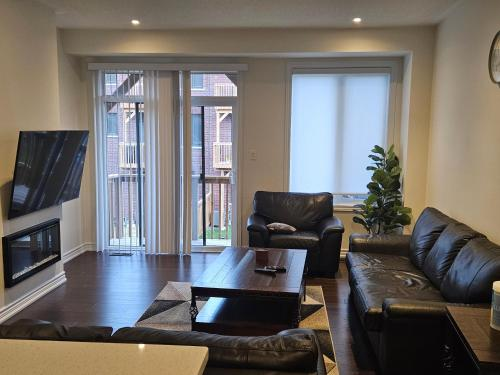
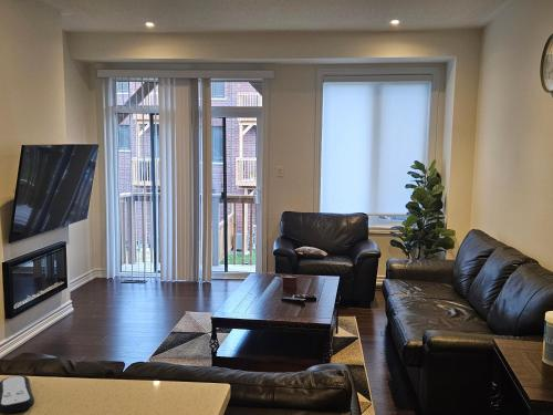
+ remote control [0,374,35,415]
